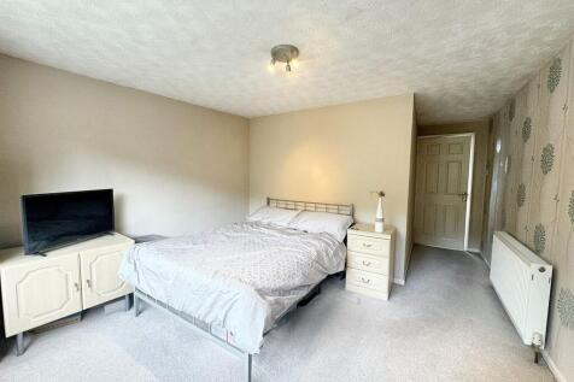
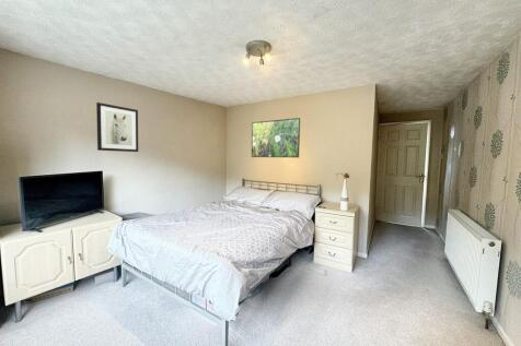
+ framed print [251,117,301,158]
+ wall art [95,102,139,153]
